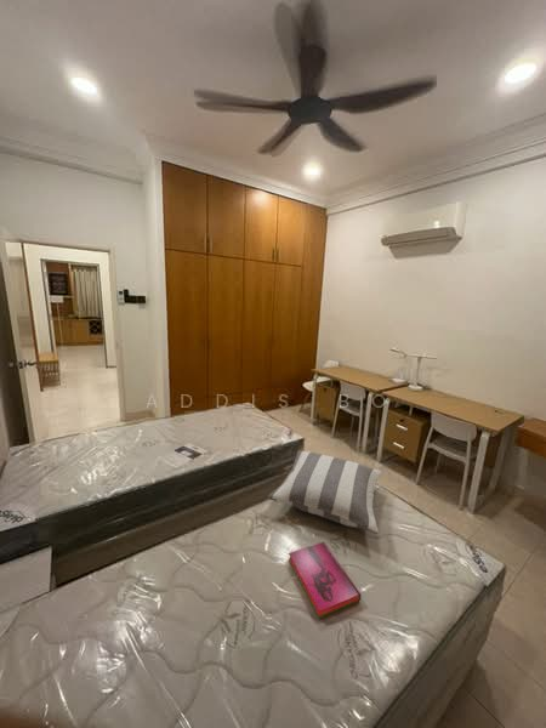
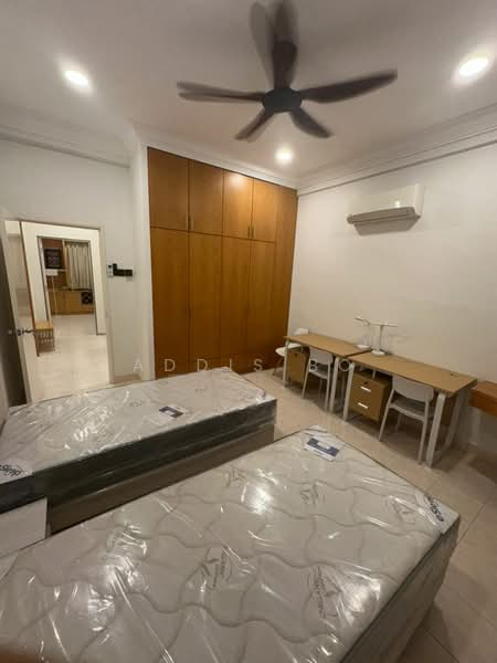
- pillow [266,449,383,535]
- hardback book [288,541,363,619]
